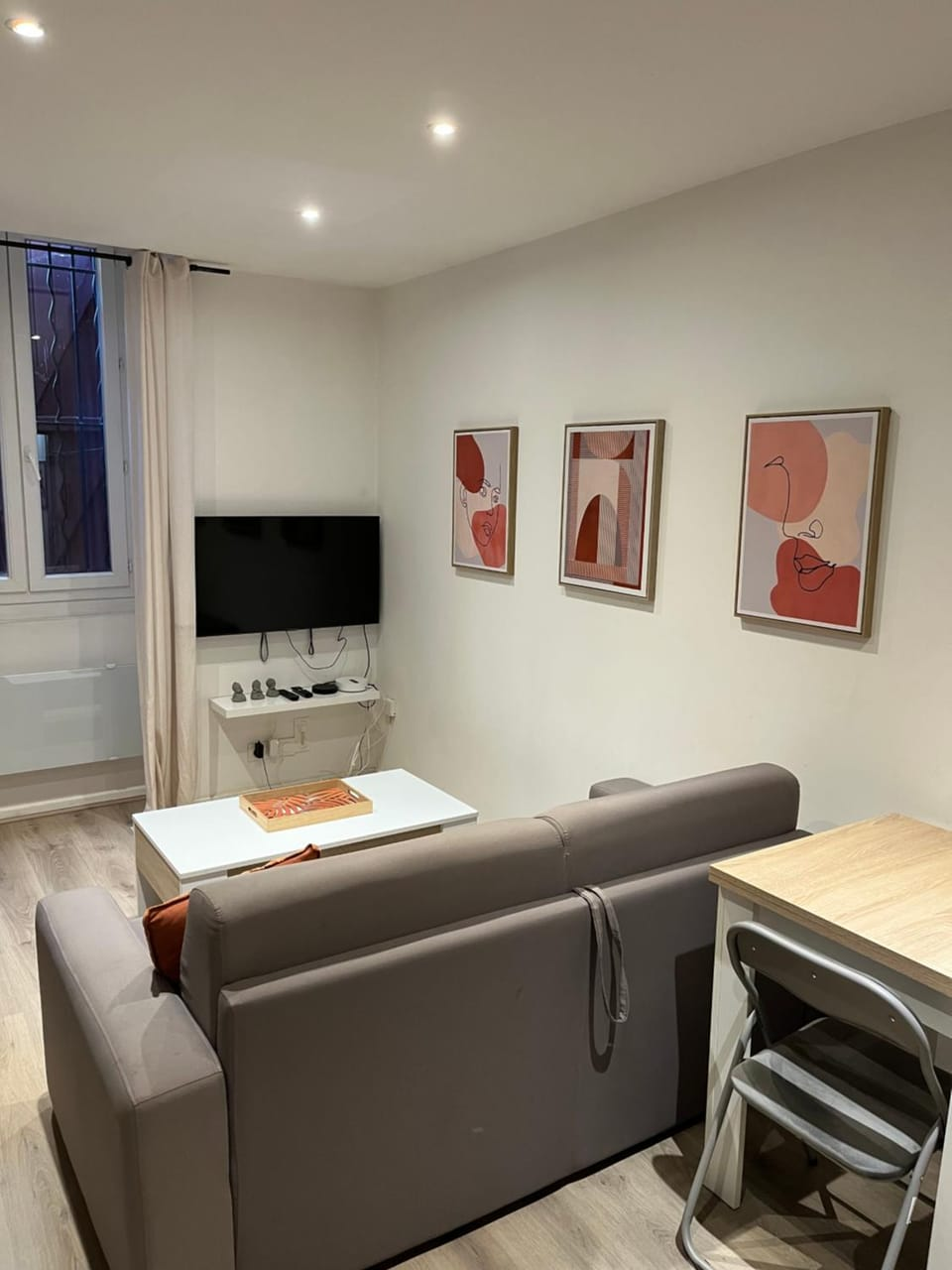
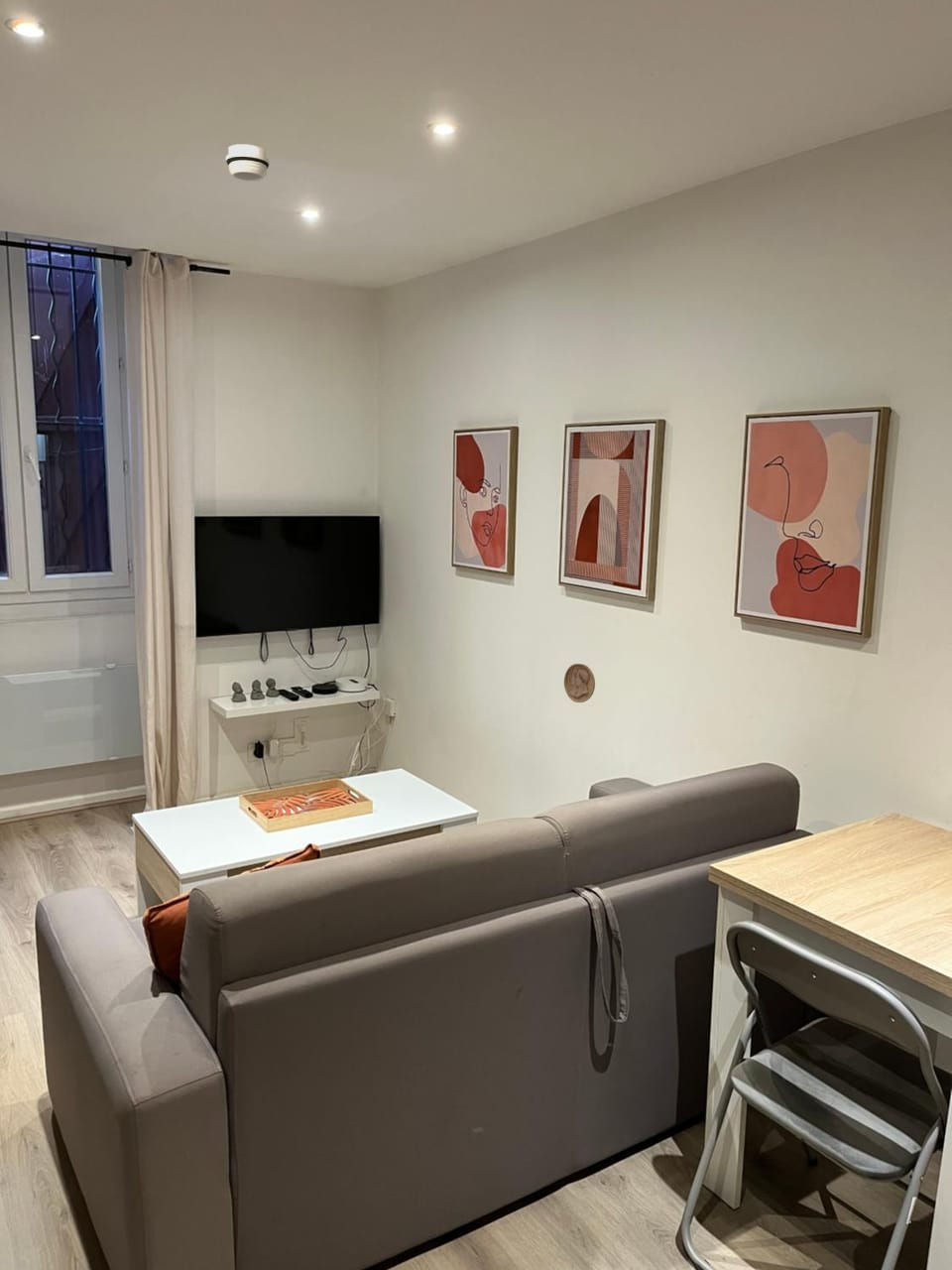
+ smoke detector [225,143,271,182]
+ relief medallion [563,663,596,703]
